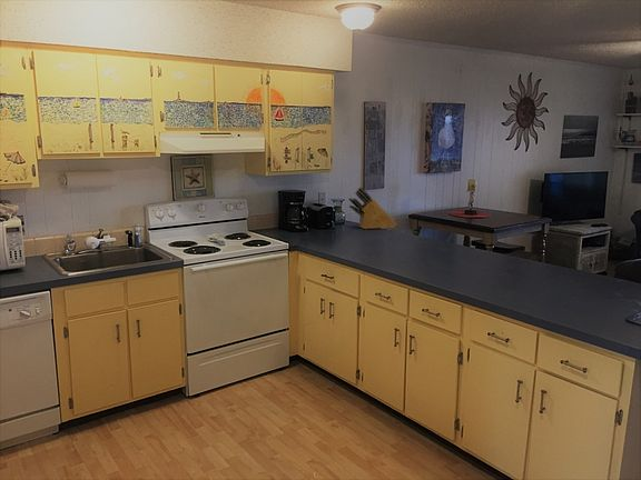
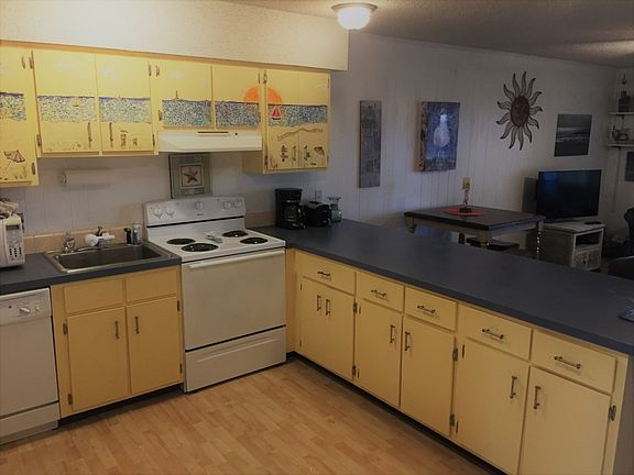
- knife block [347,186,398,230]
